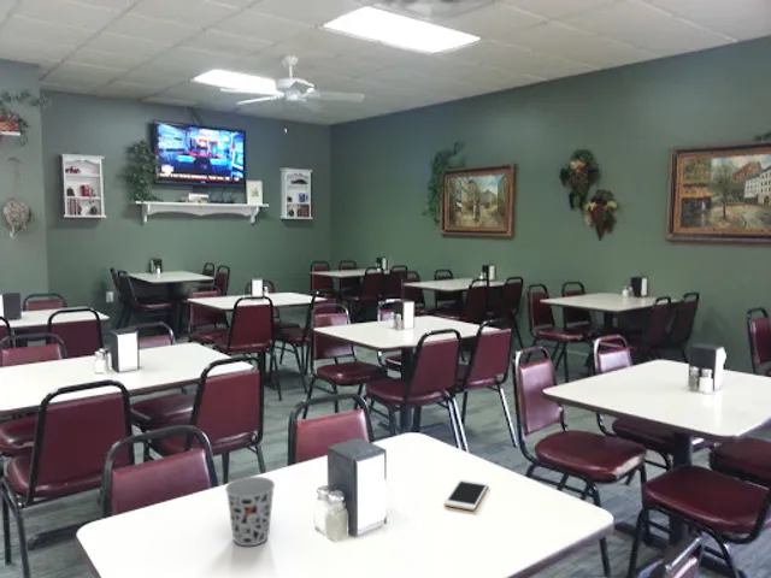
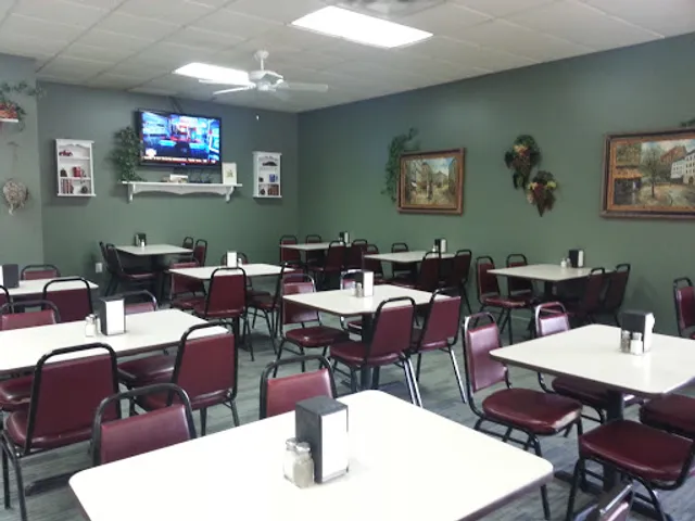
- cell phone [443,478,489,512]
- cup [224,476,276,547]
